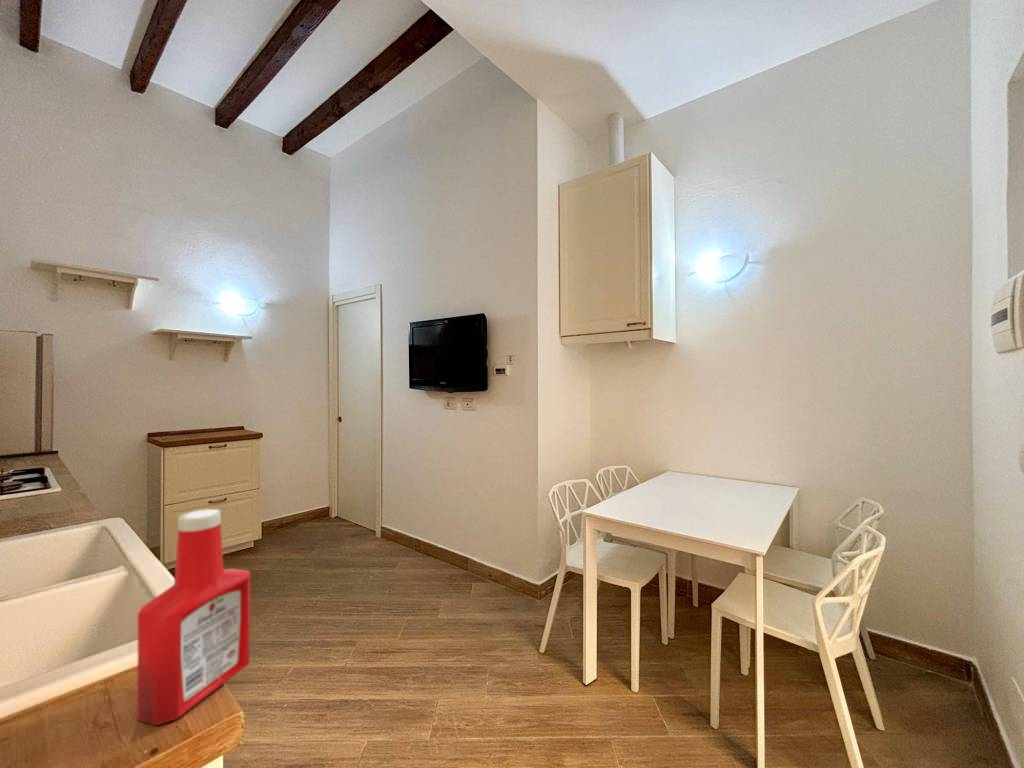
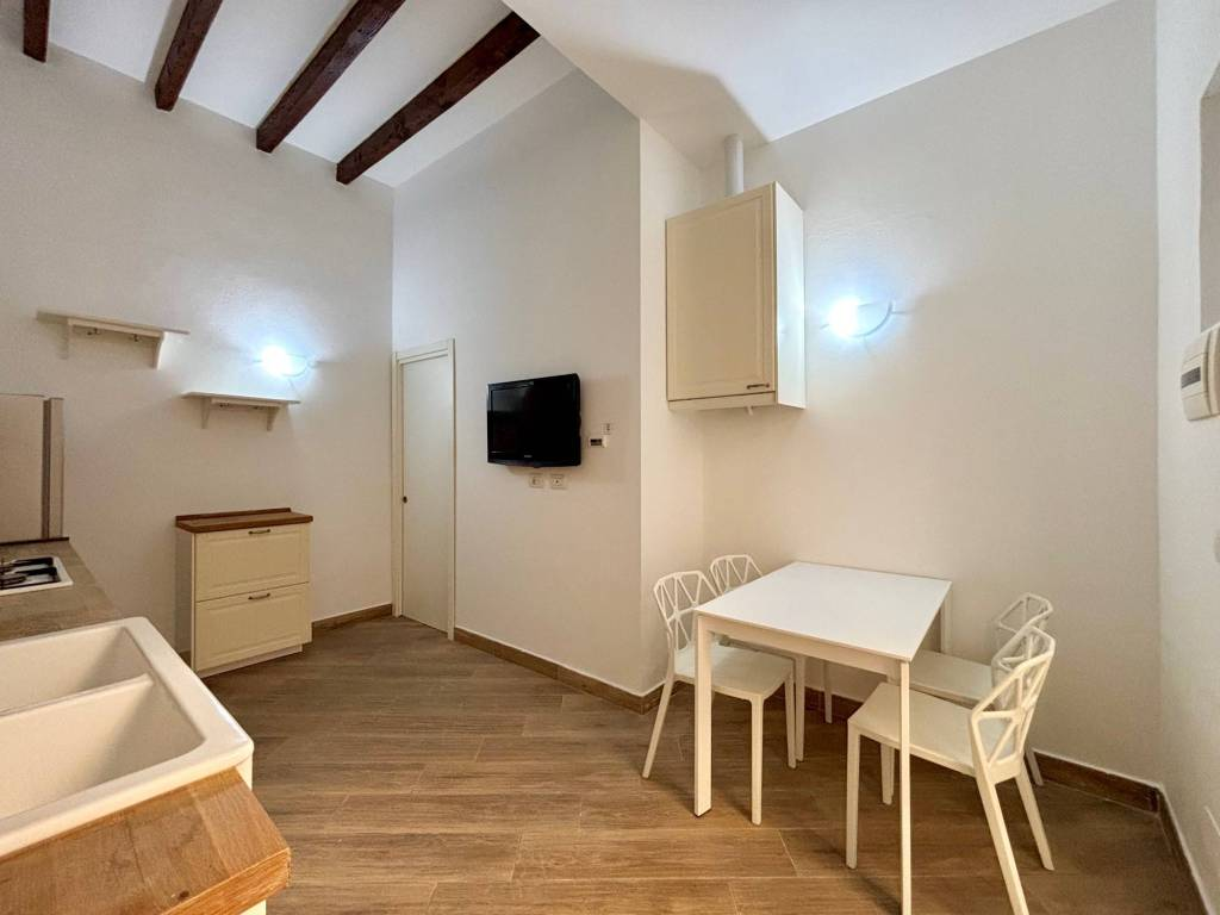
- soap bottle [136,508,251,727]
